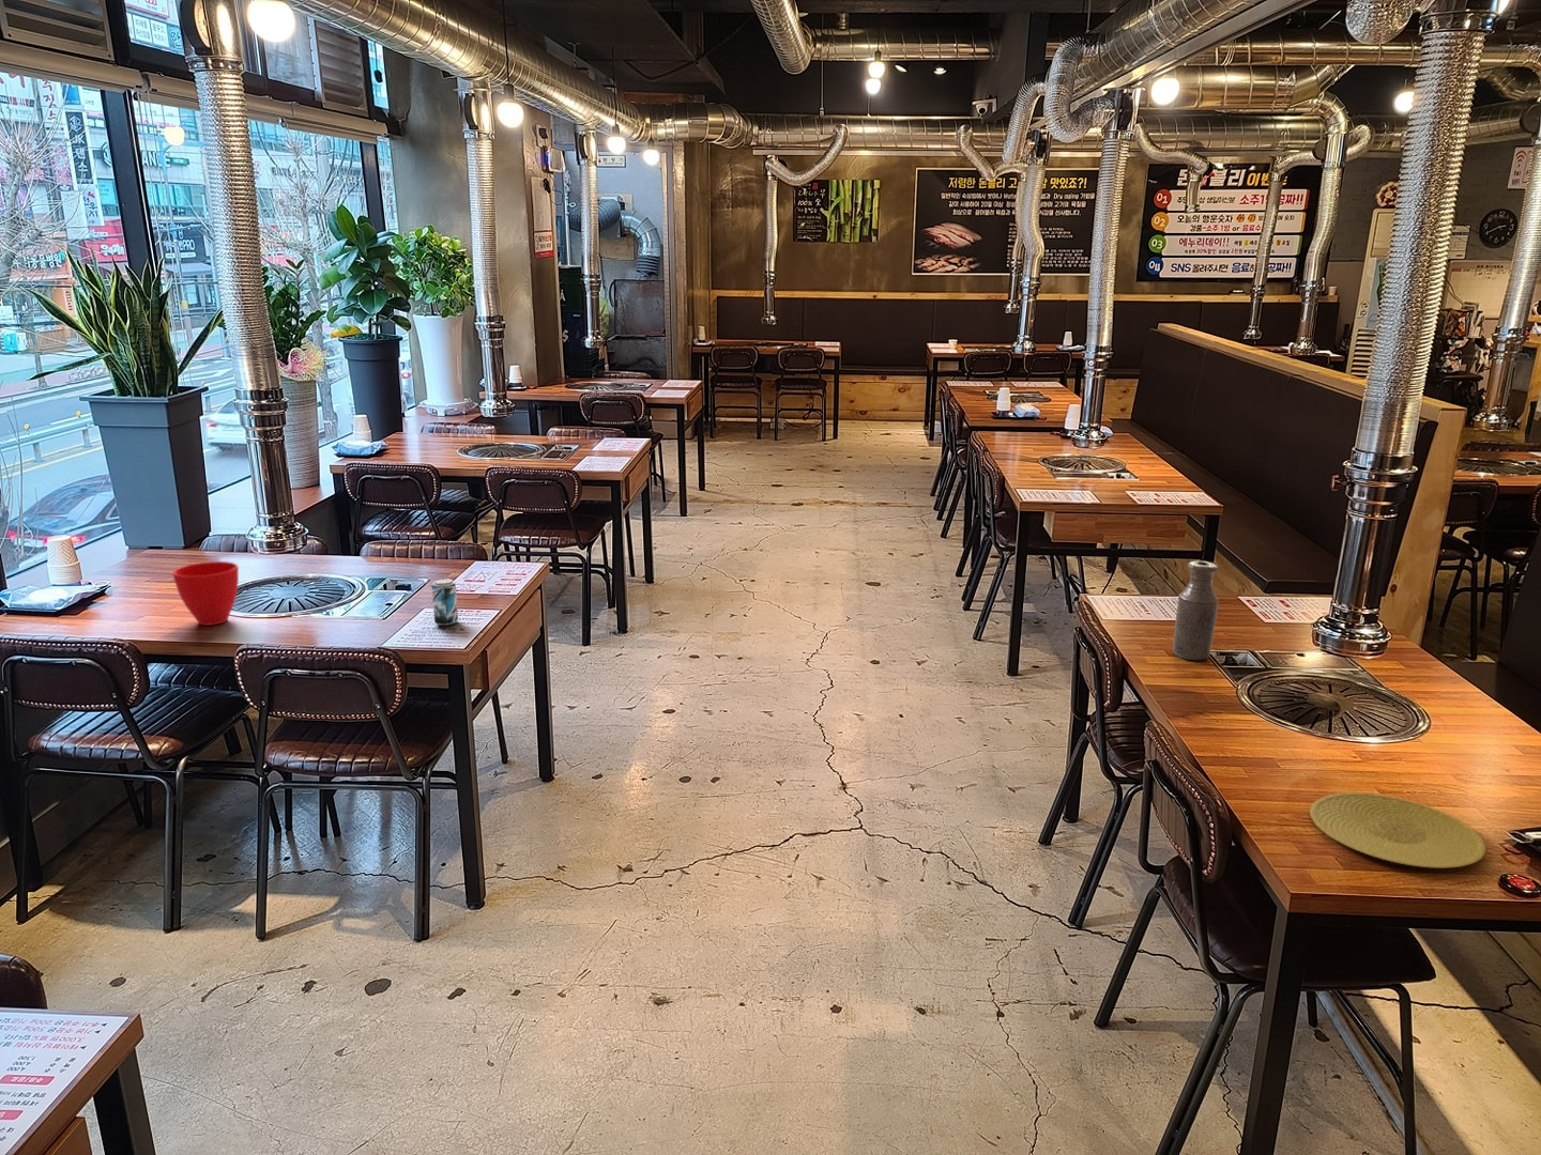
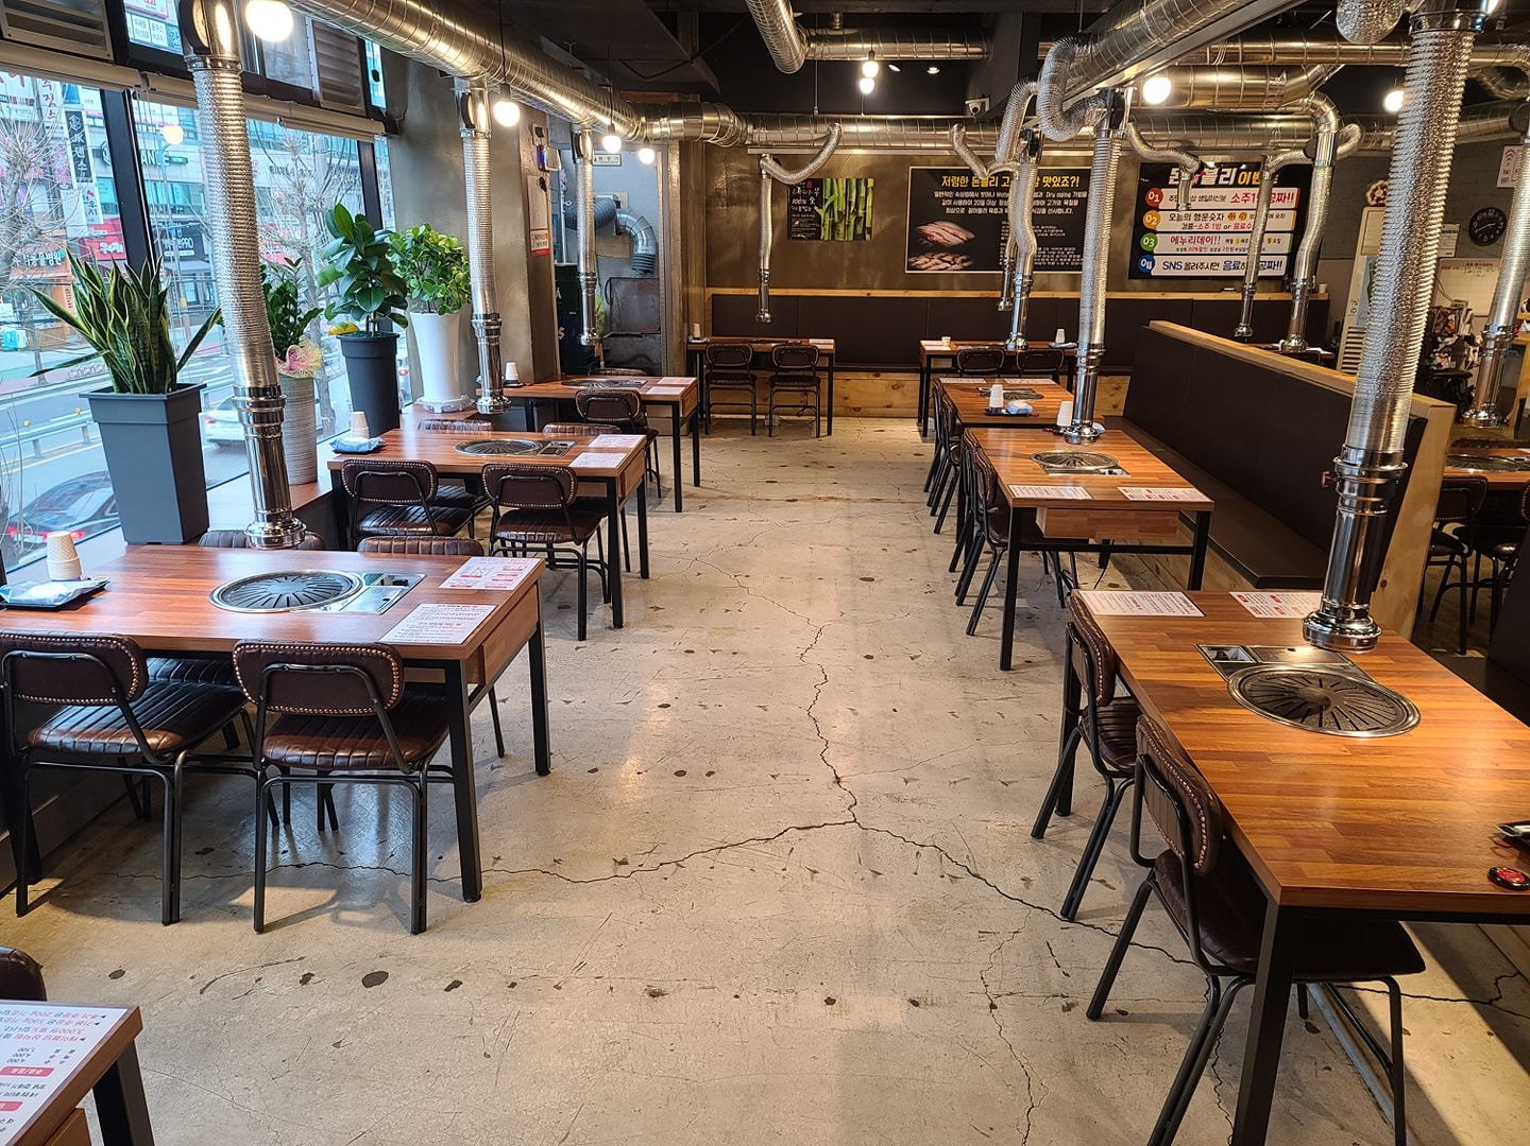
- plate [1309,791,1486,870]
- bottle [1172,559,1219,661]
- cup [171,561,240,627]
- beer can [431,578,459,627]
